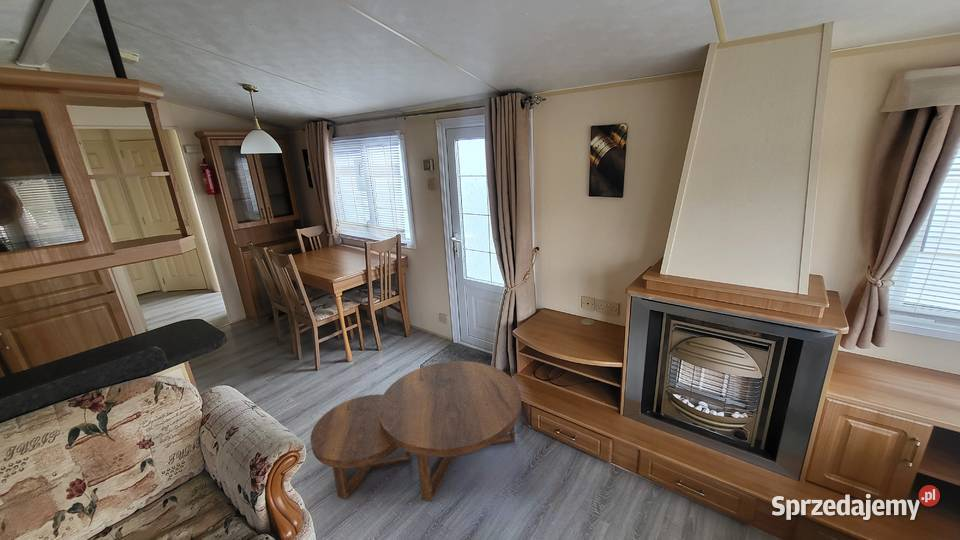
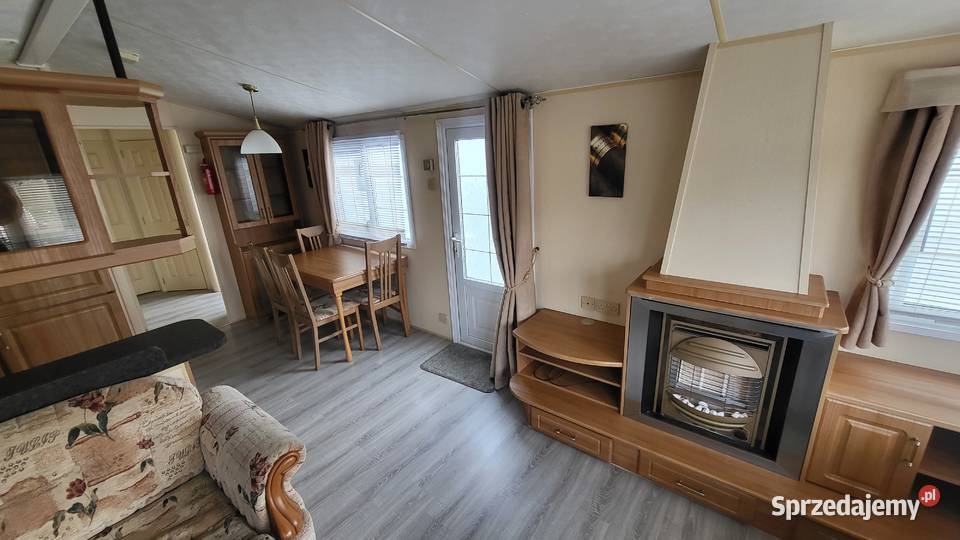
- coffee table [310,360,522,503]
